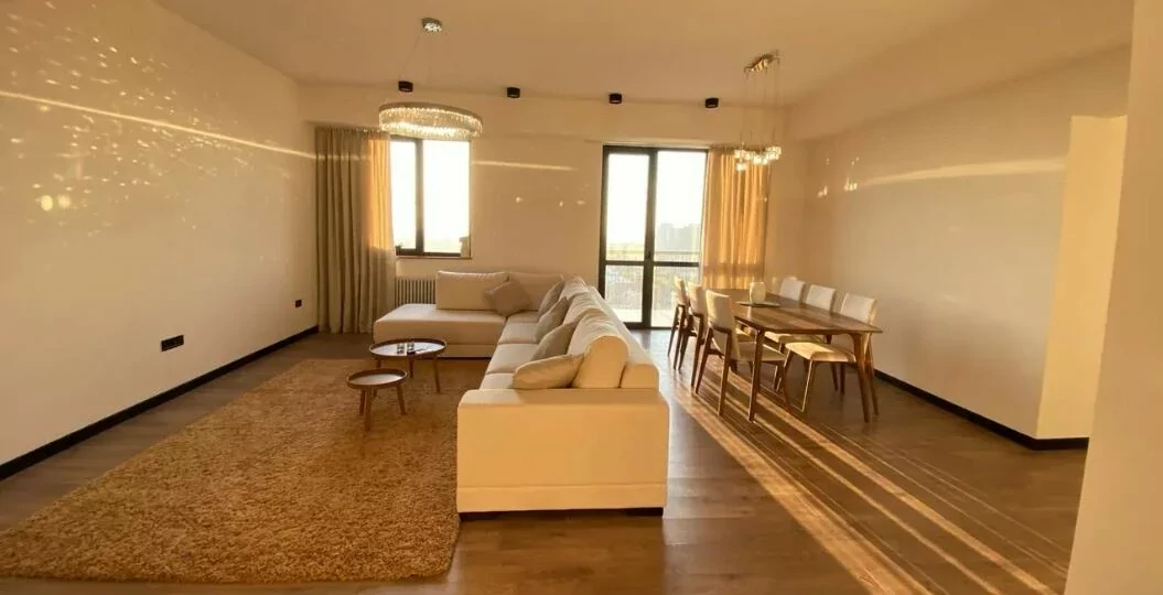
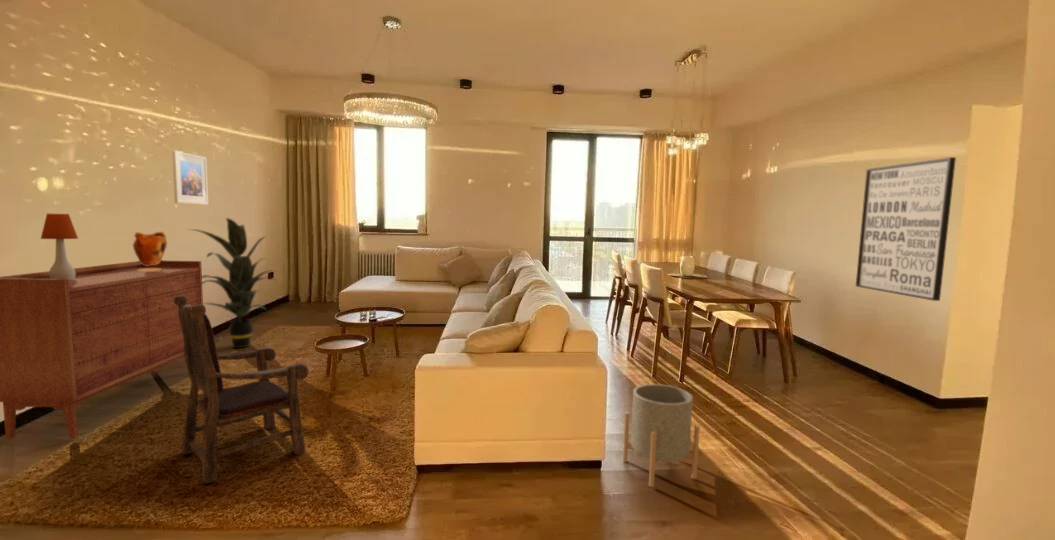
+ table lamp [40,213,79,280]
+ armchair [174,296,310,485]
+ indoor plant [188,217,277,349]
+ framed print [171,149,209,206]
+ sideboard [0,259,204,440]
+ planter [622,383,701,488]
+ wall art [855,156,957,302]
+ vase [132,231,168,271]
